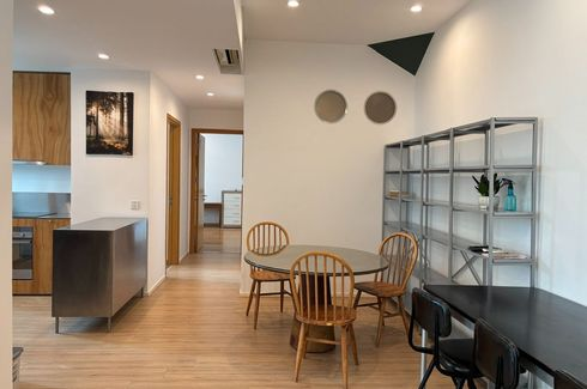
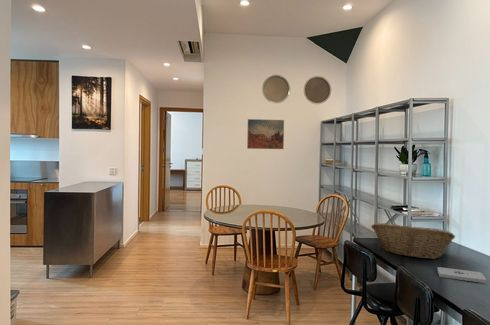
+ wall art [246,118,285,150]
+ fruit basket [370,222,456,260]
+ notepad [436,266,488,284]
